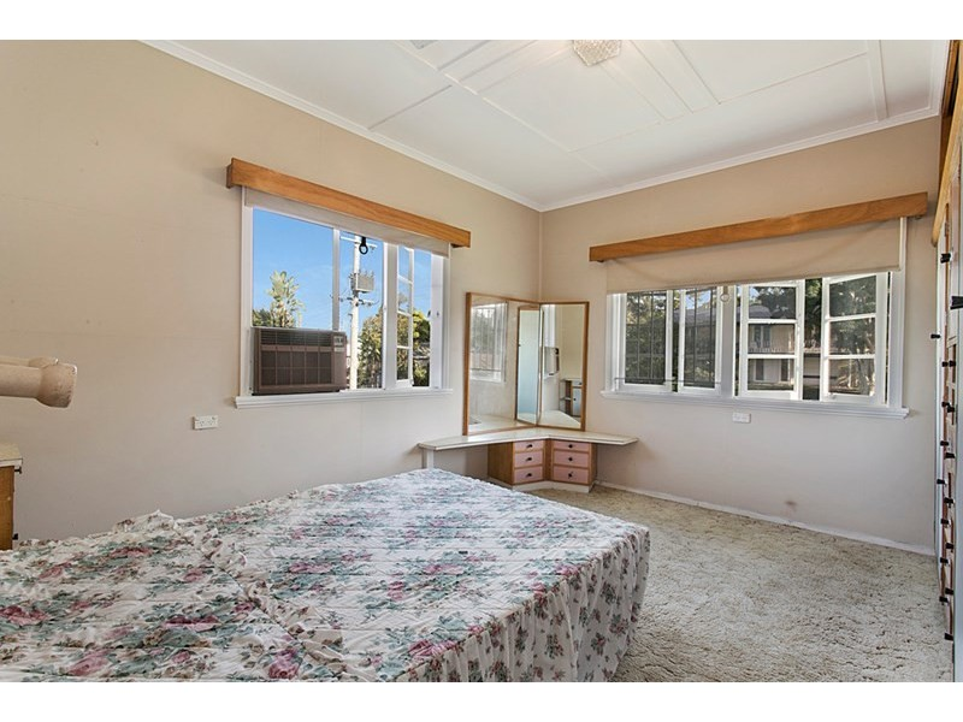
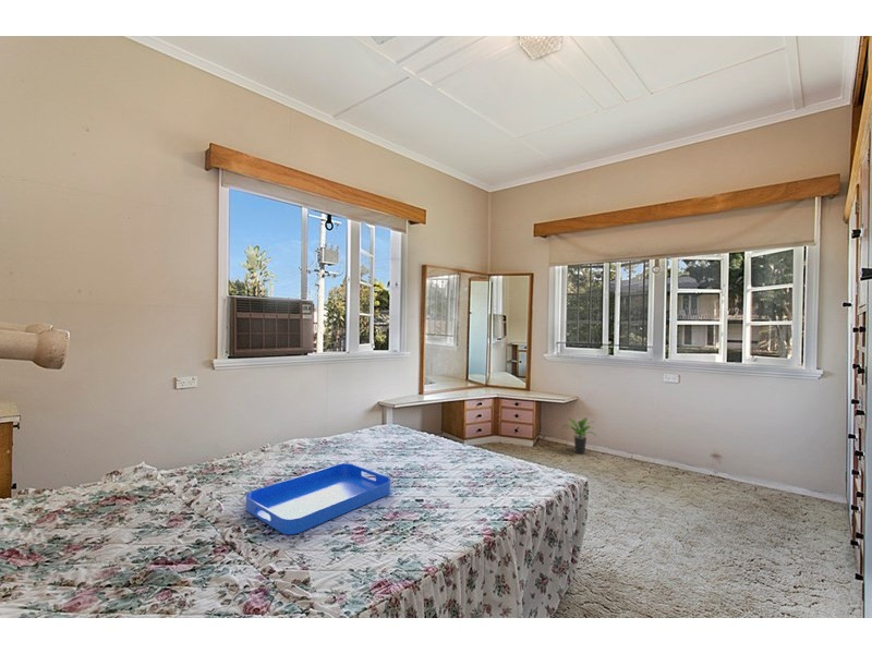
+ serving tray [244,462,391,535]
+ potted plant [562,416,597,455]
